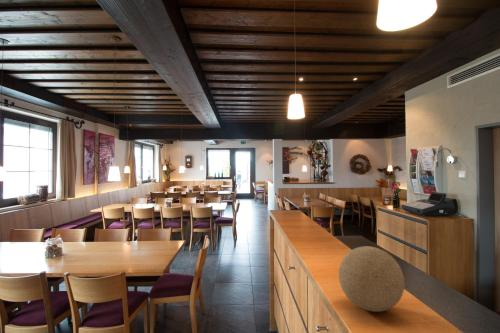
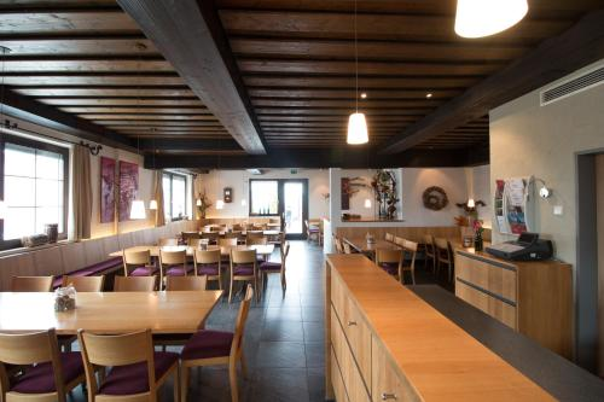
- decorative ball [338,245,406,313]
